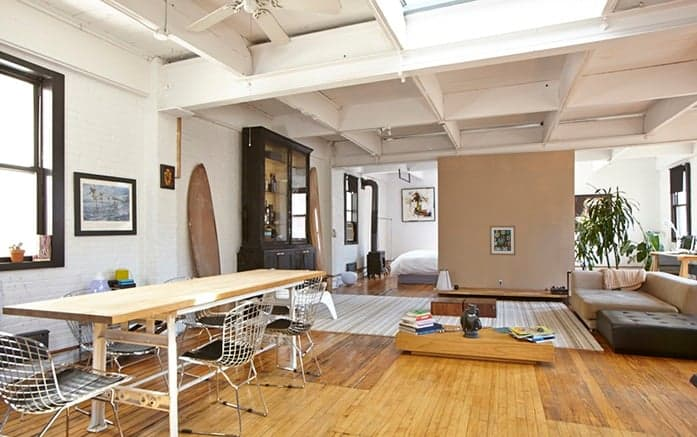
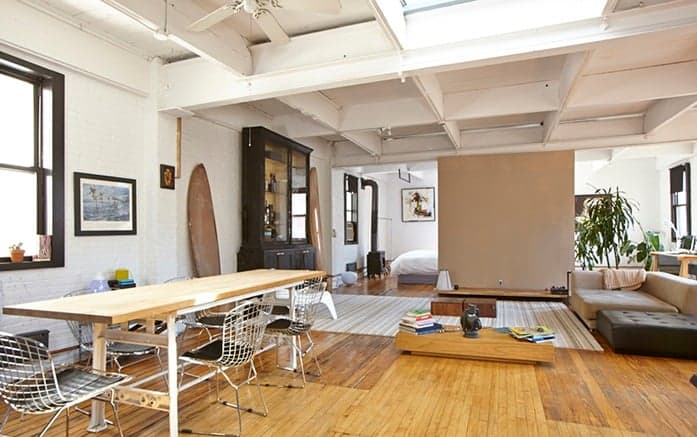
- wall art [489,225,516,256]
